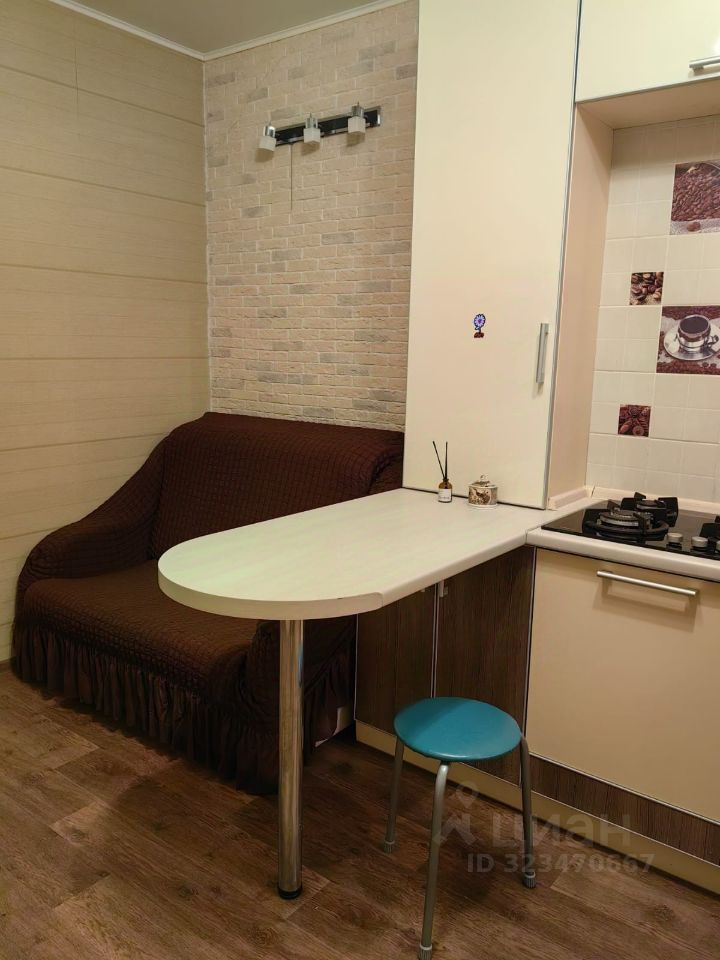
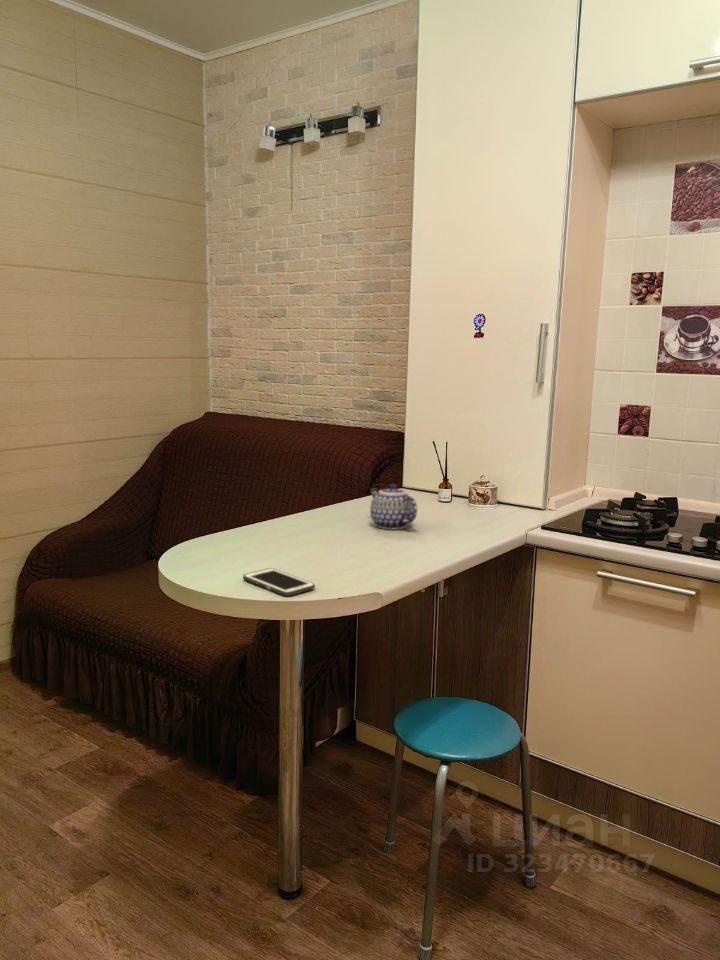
+ cell phone [242,567,316,597]
+ teapot [369,482,418,530]
